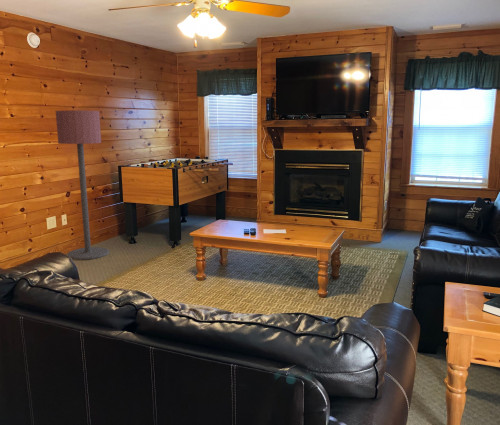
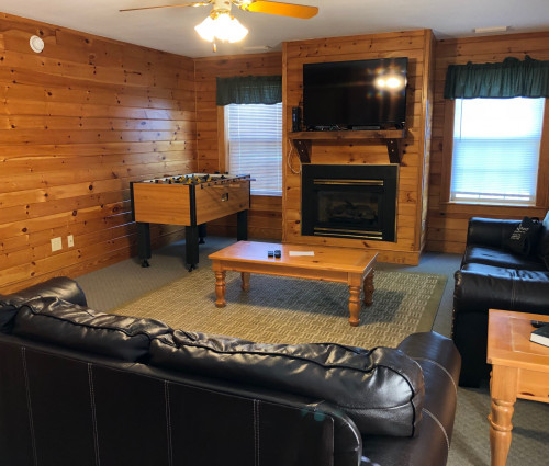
- floor lamp [55,109,110,261]
